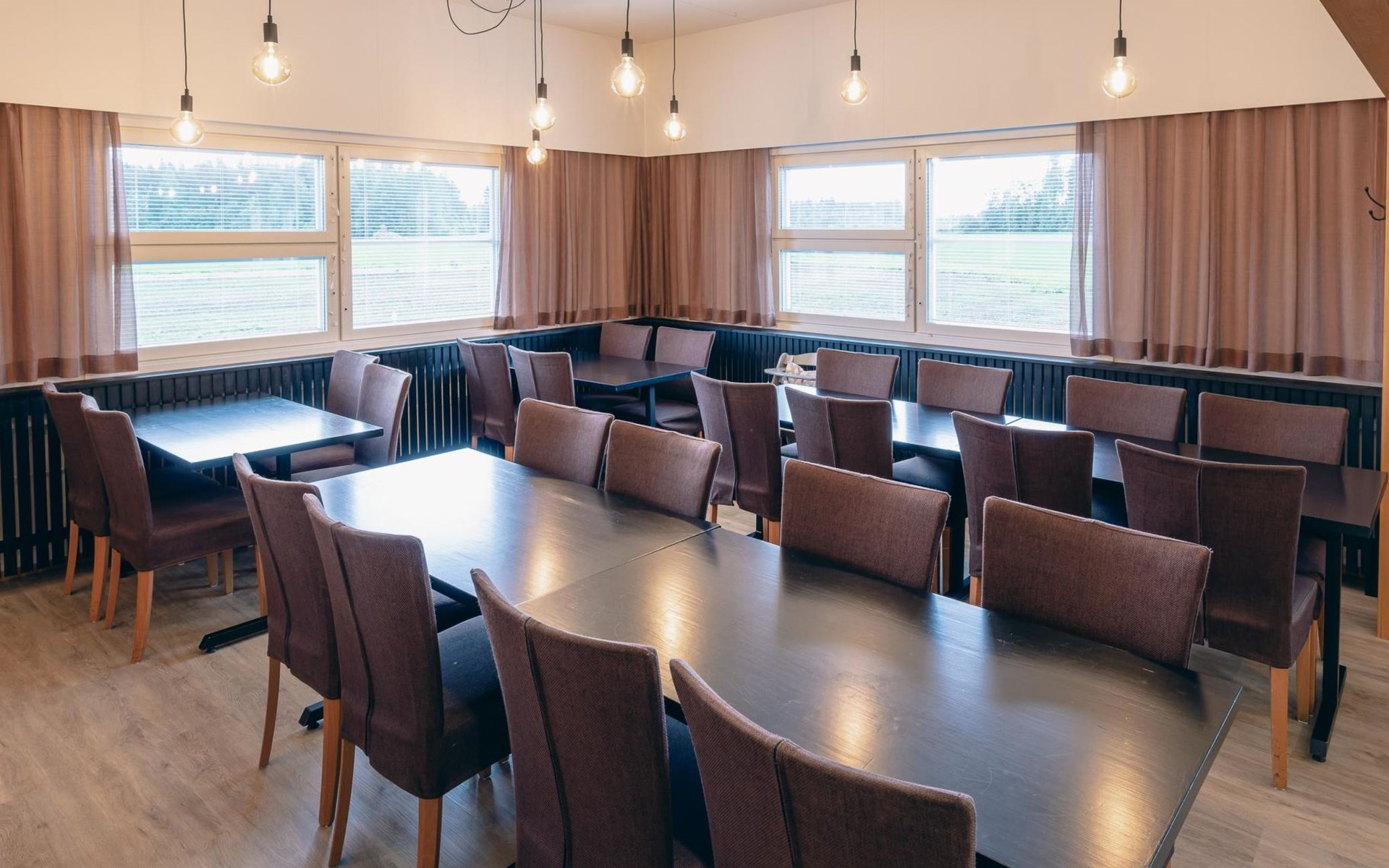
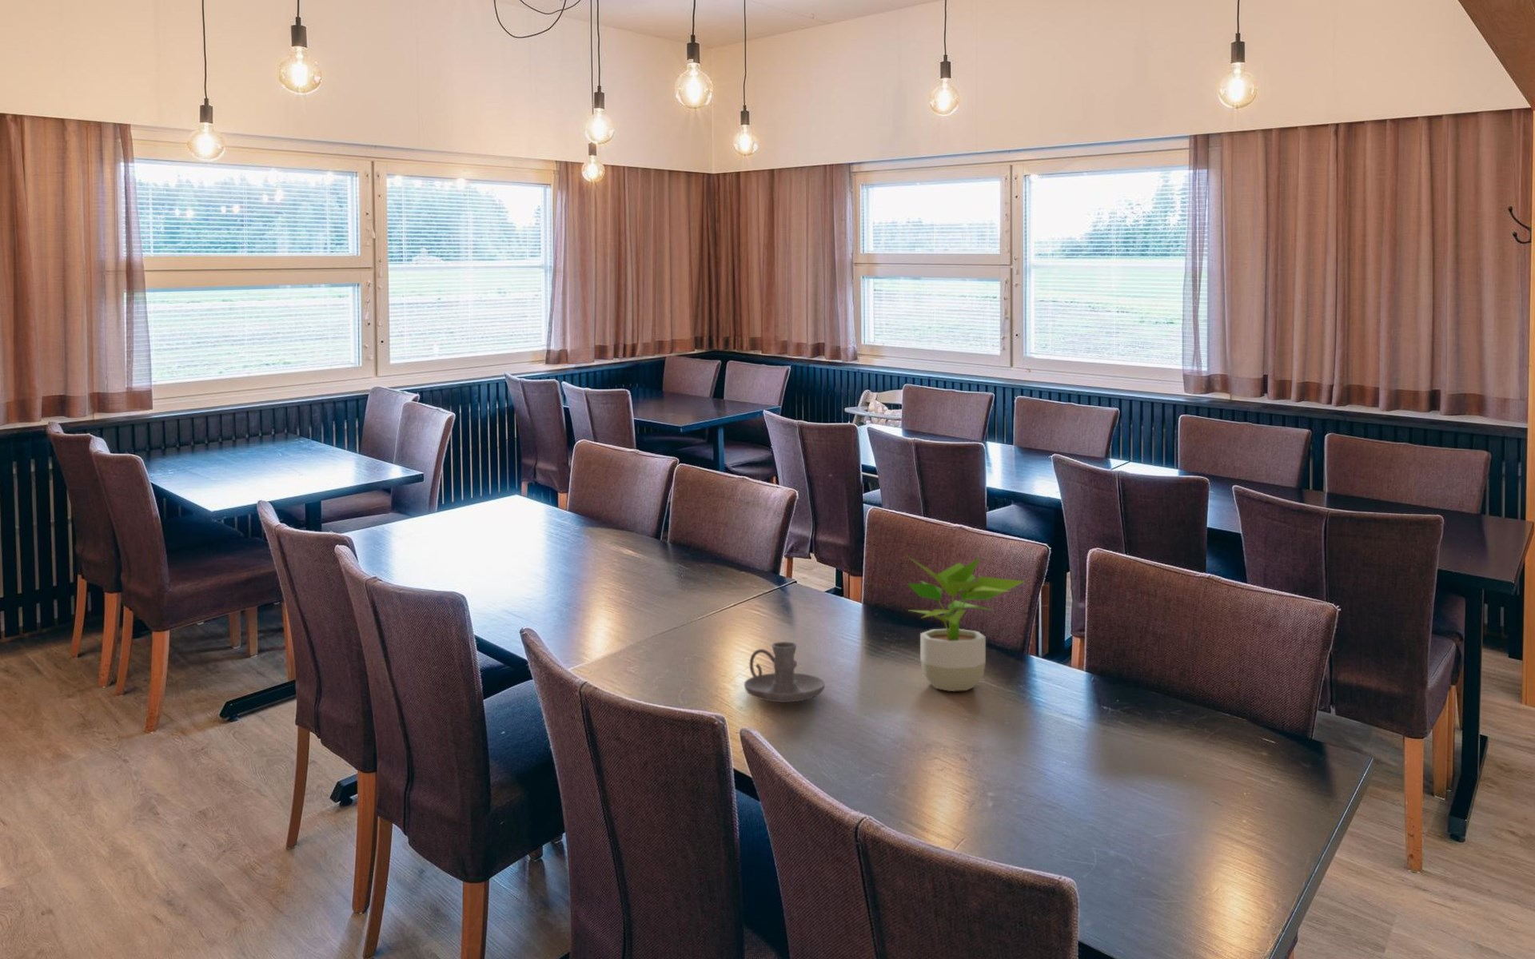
+ potted plant [905,555,1027,692]
+ candle holder [744,641,826,704]
